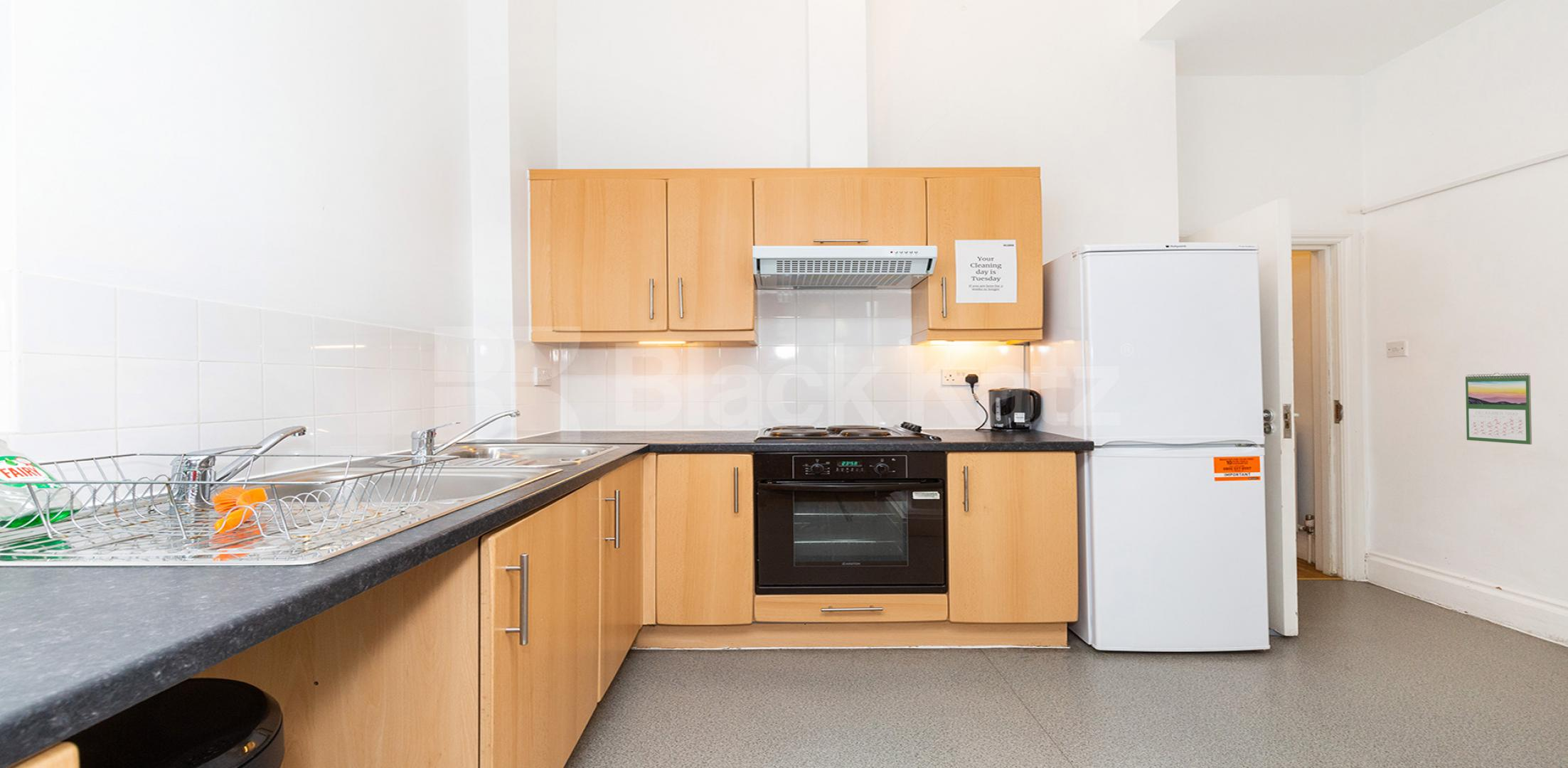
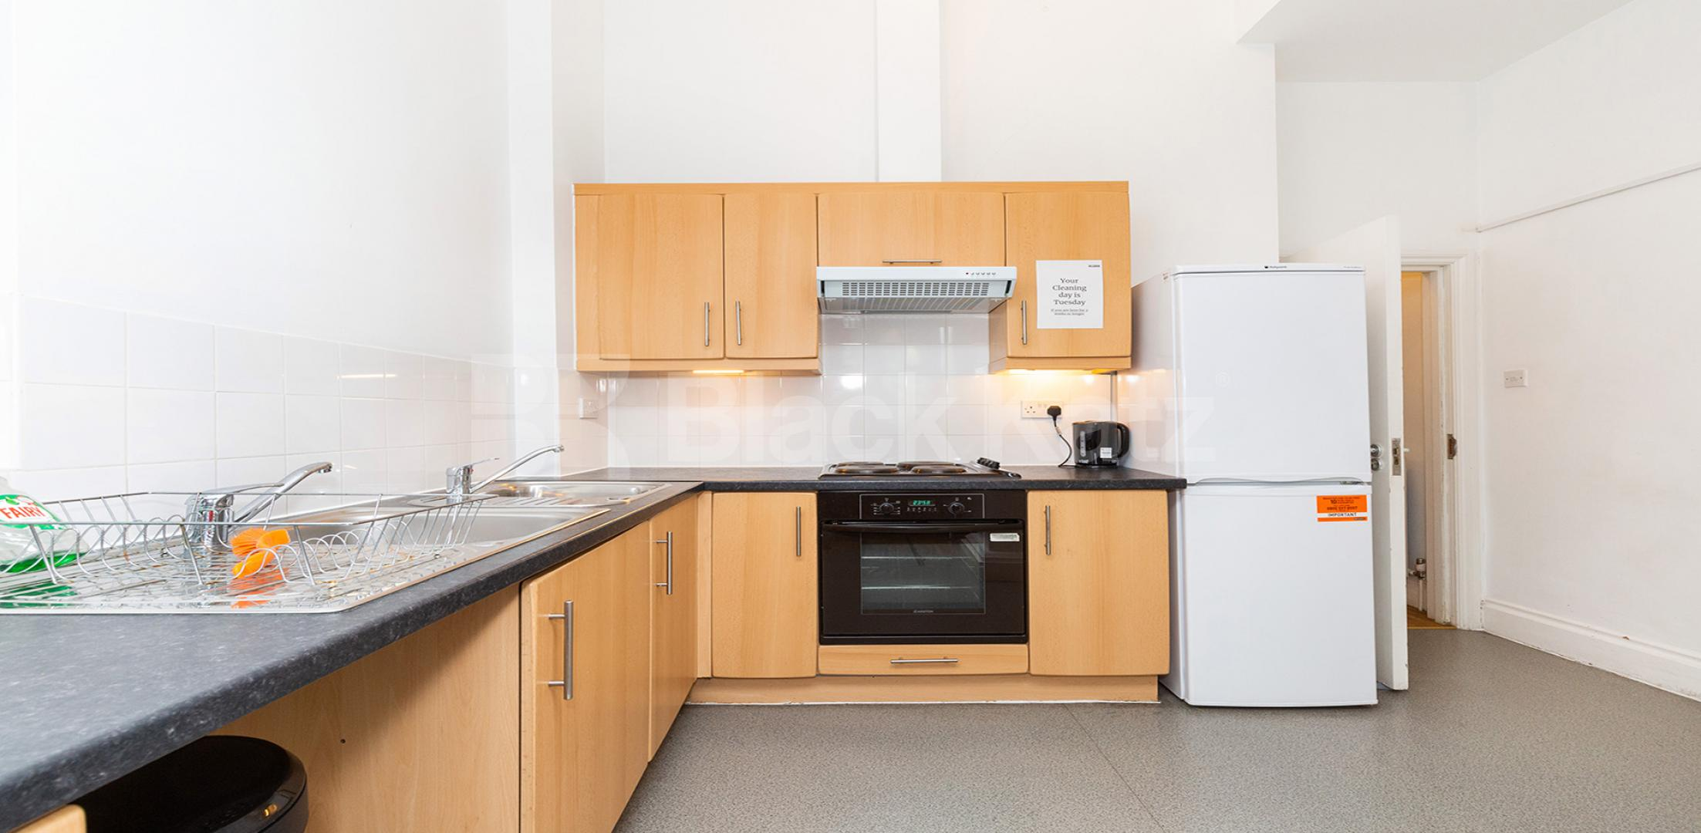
- calendar [1465,372,1532,445]
